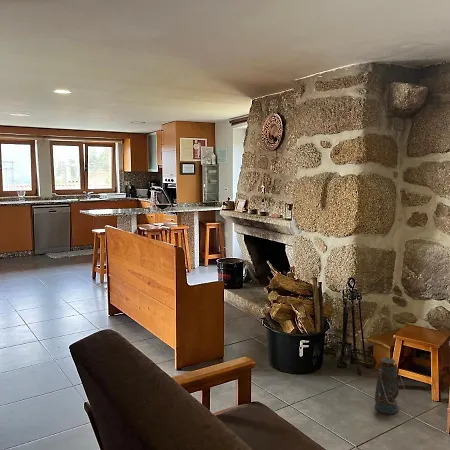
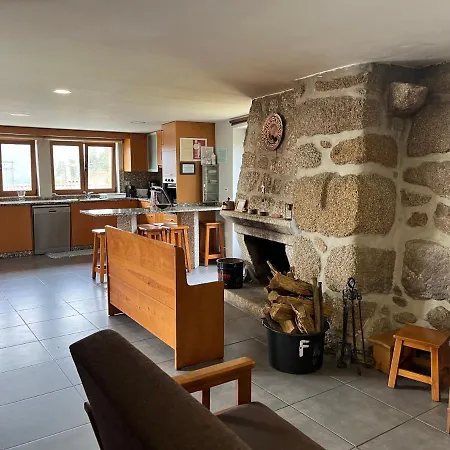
- lantern [374,357,407,415]
